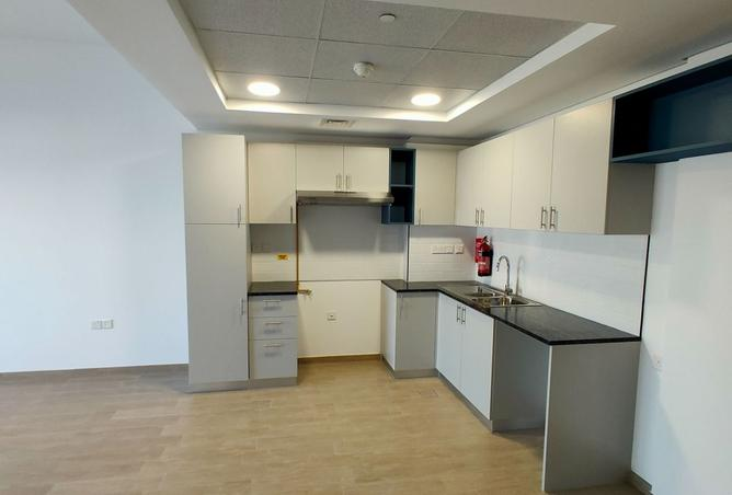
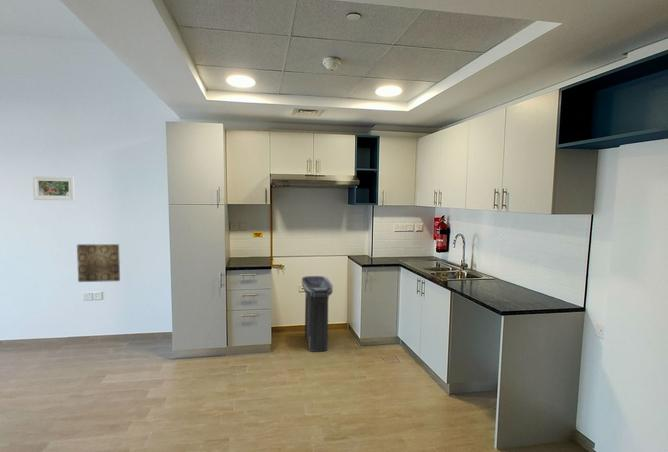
+ wall art [76,243,121,283]
+ trash can [301,275,334,353]
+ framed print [32,175,76,201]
